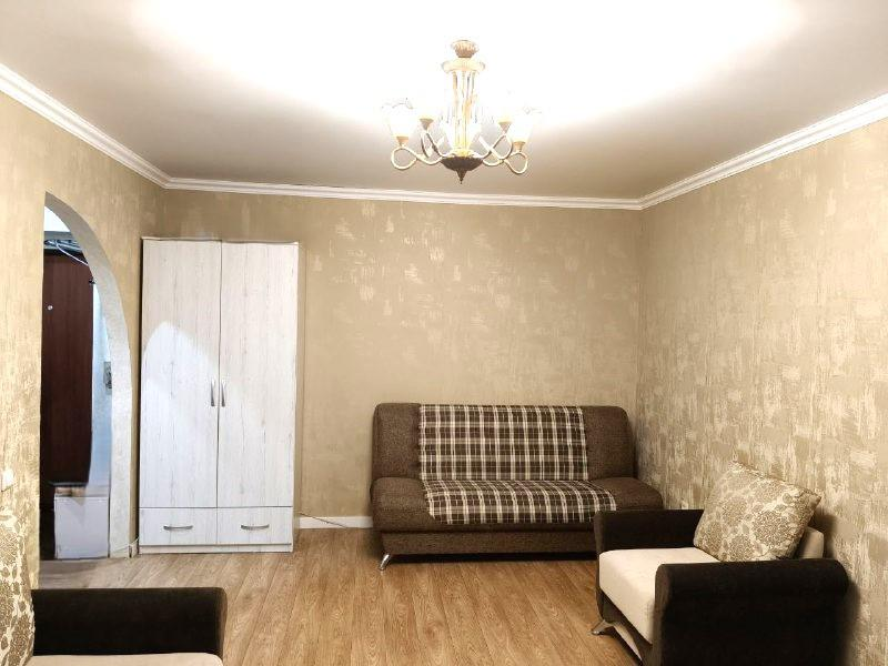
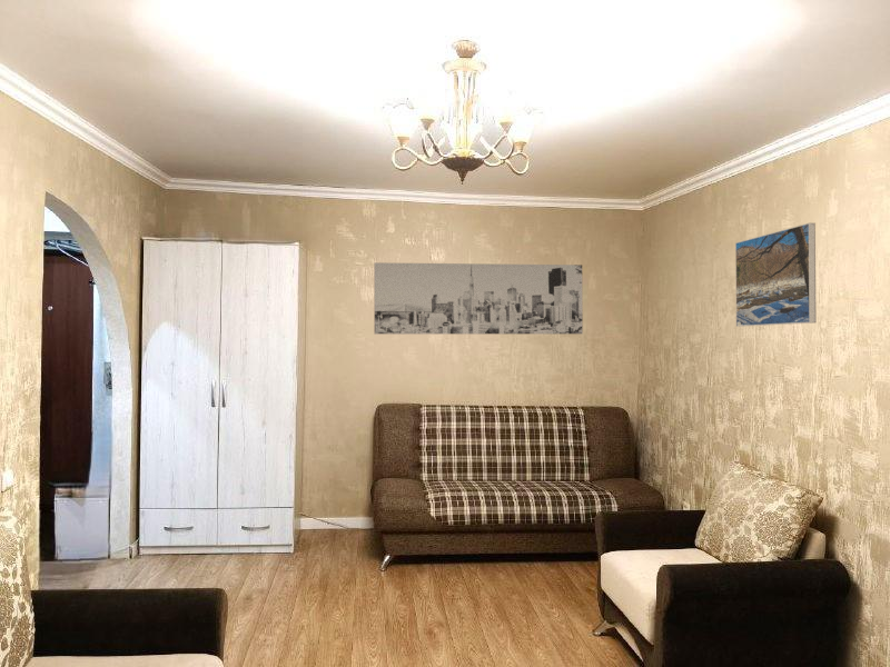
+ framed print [734,222,818,328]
+ wall art [373,261,584,336]
